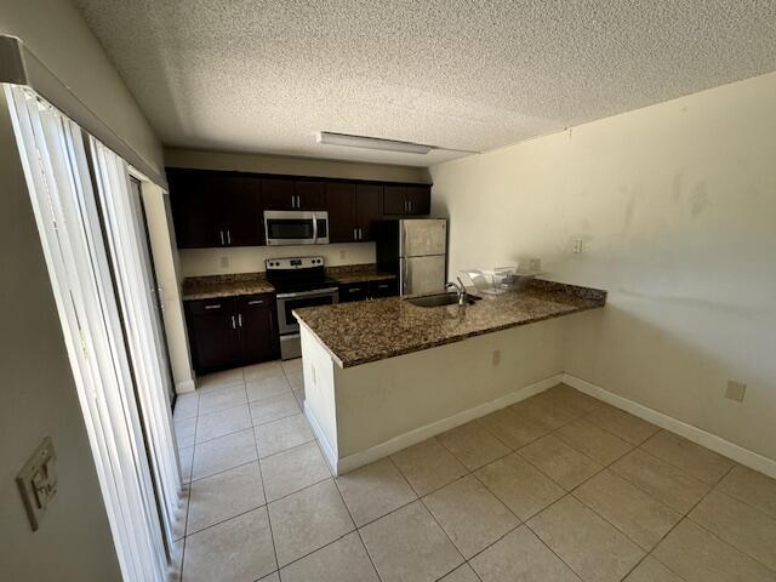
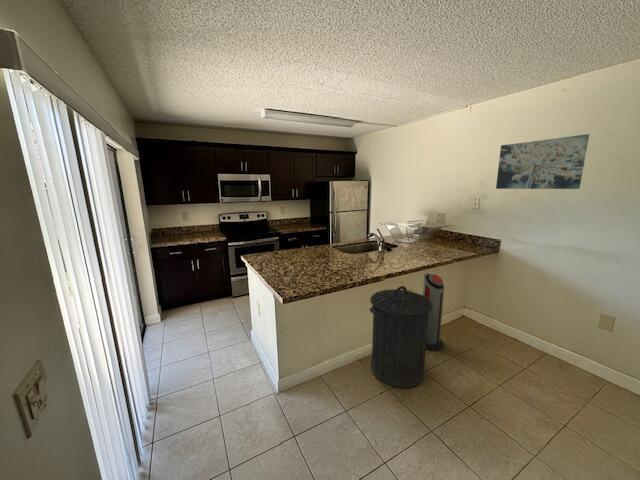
+ air purifier [422,272,445,352]
+ trash can [368,285,433,389]
+ wall art [495,133,590,190]
